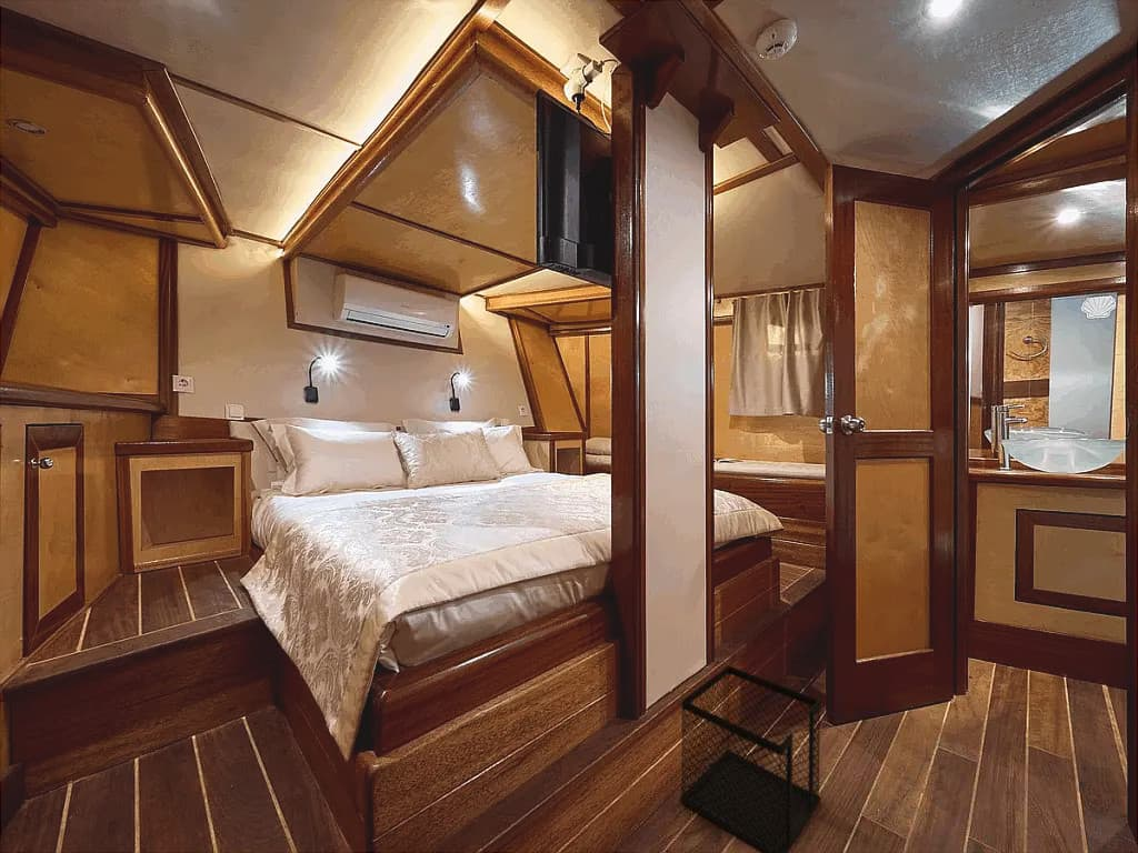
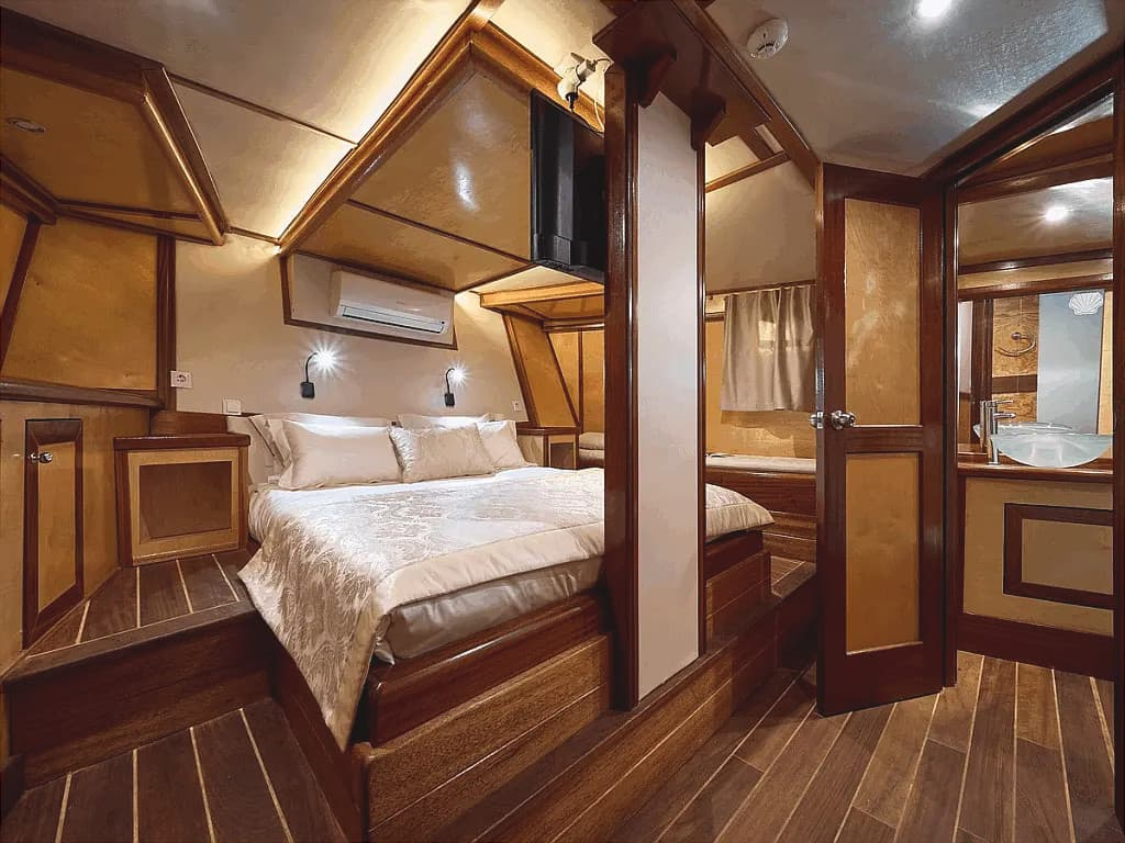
- wastebasket [679,665,822,853]
